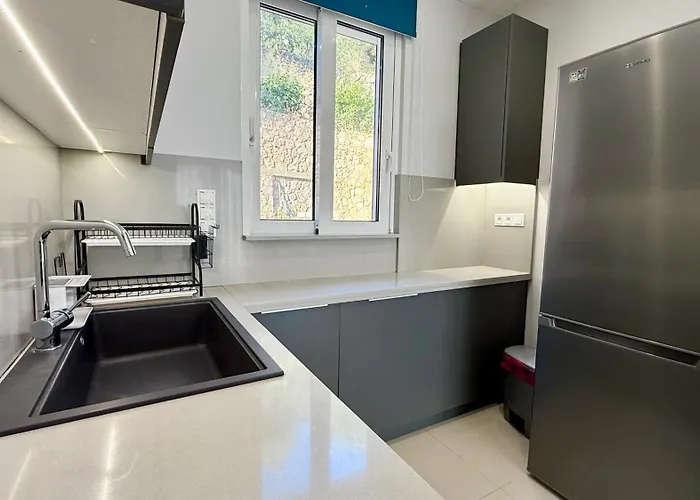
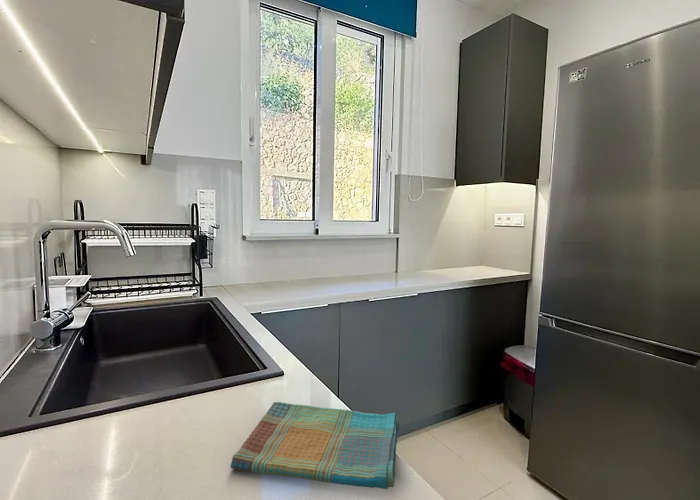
+ dish towel [230,401,400,490]
